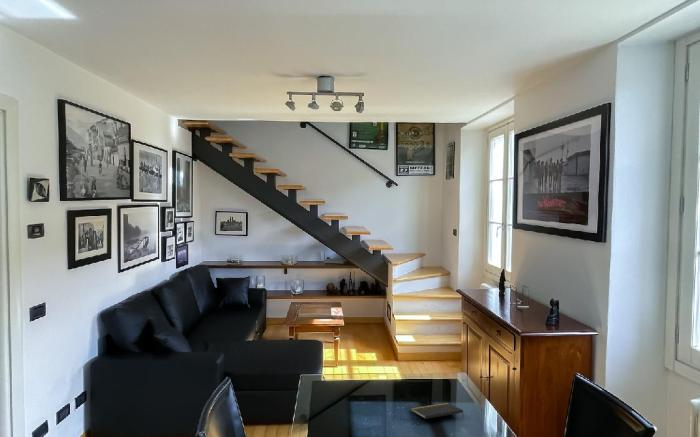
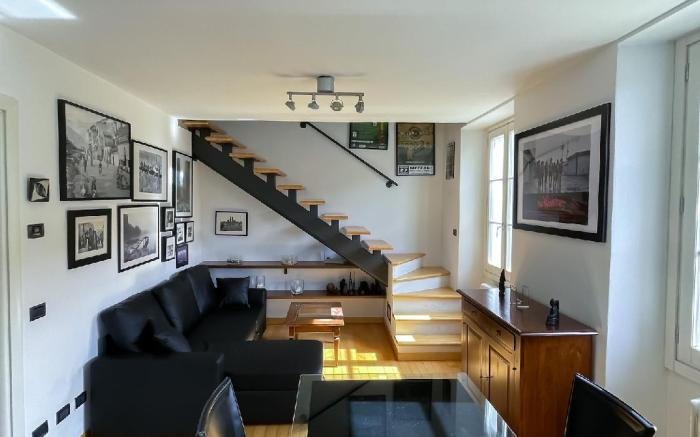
- notepad [410,402,465,420]
